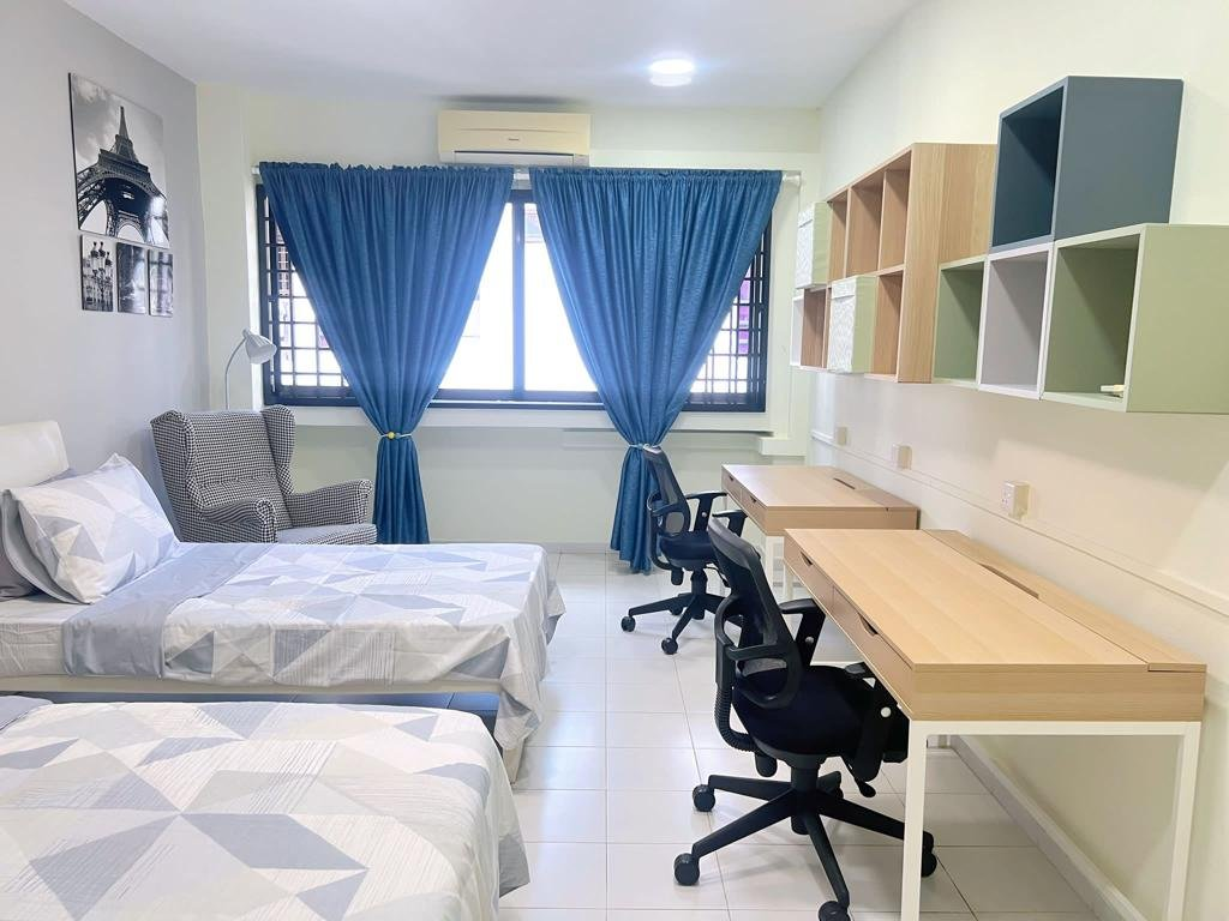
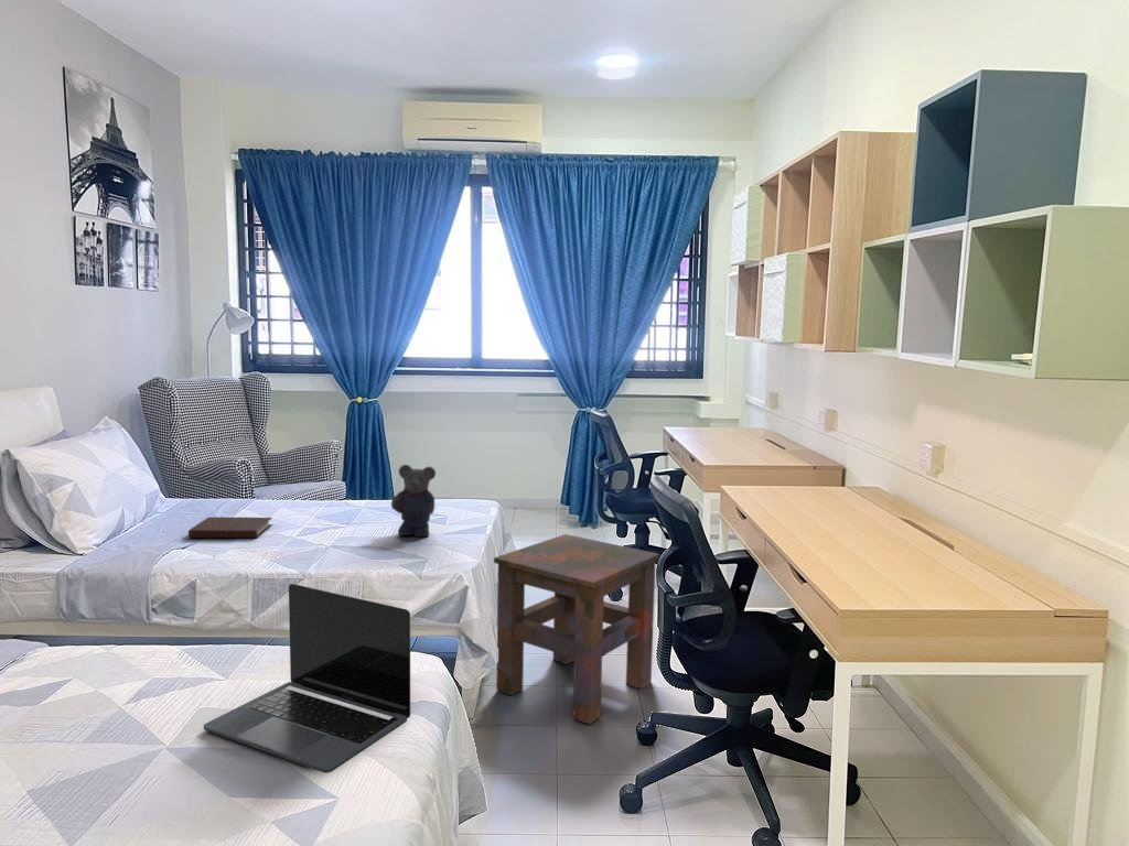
+ laptop [203,583,411,774]
+ side table [493,533,660,726]
+ bear [390,464,437,538]
+ notebook [187,517,273,539]
